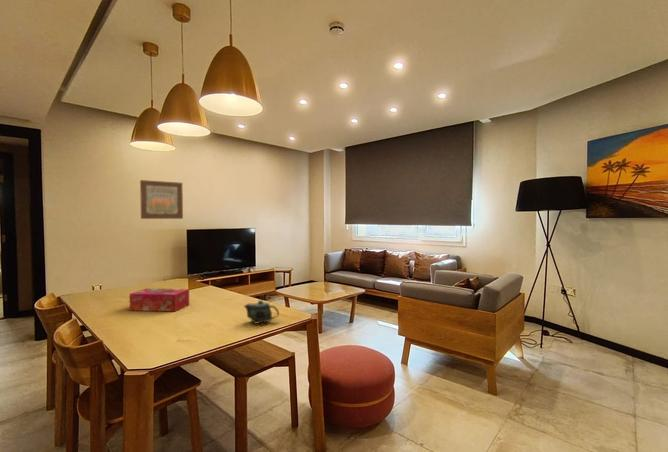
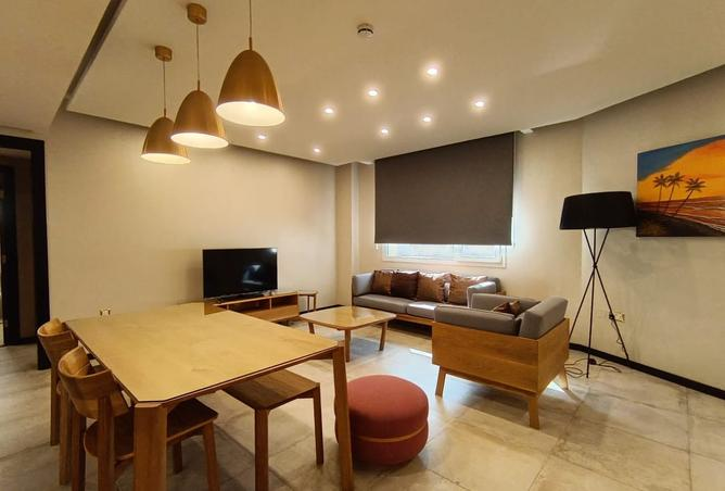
- tissue box [129,287,190,312]
- chinaware [243,299,280,324]
- wall art [139,179,184,220]
